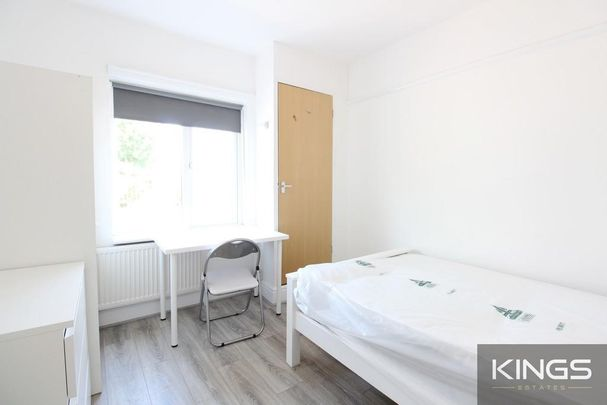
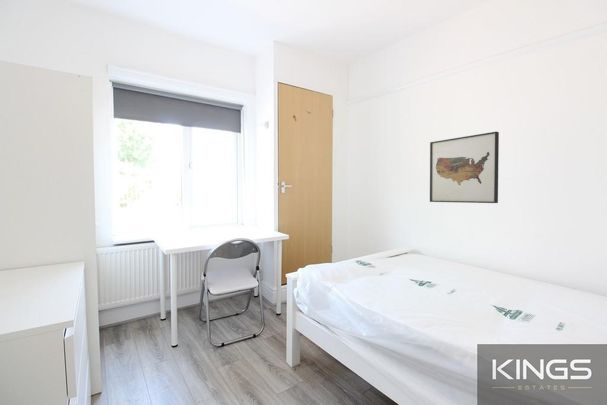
+ wall art [429,131,500,204]
